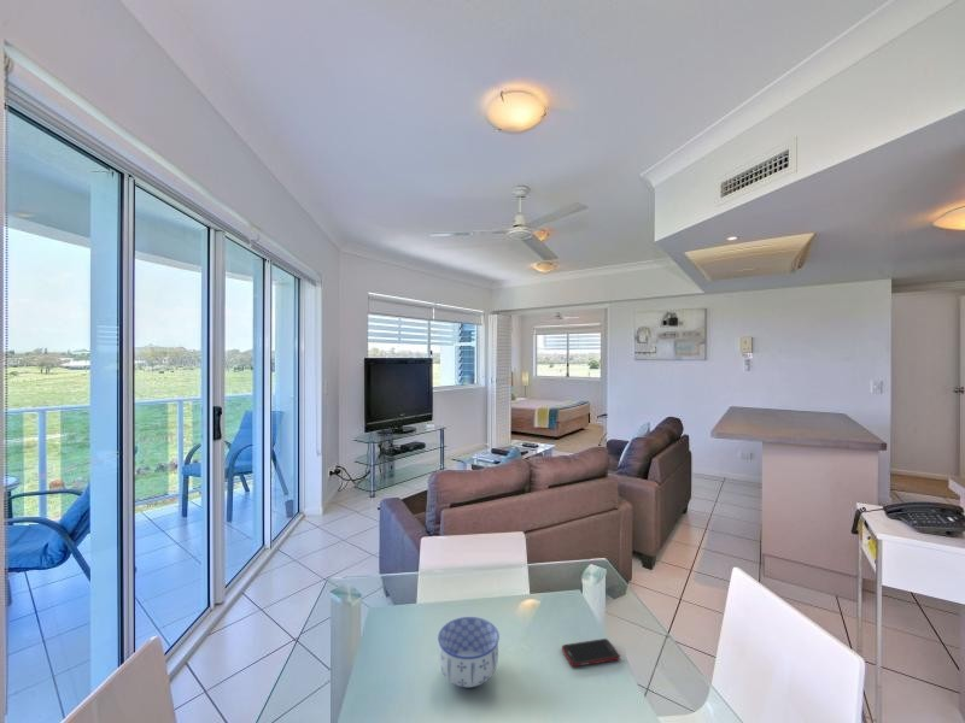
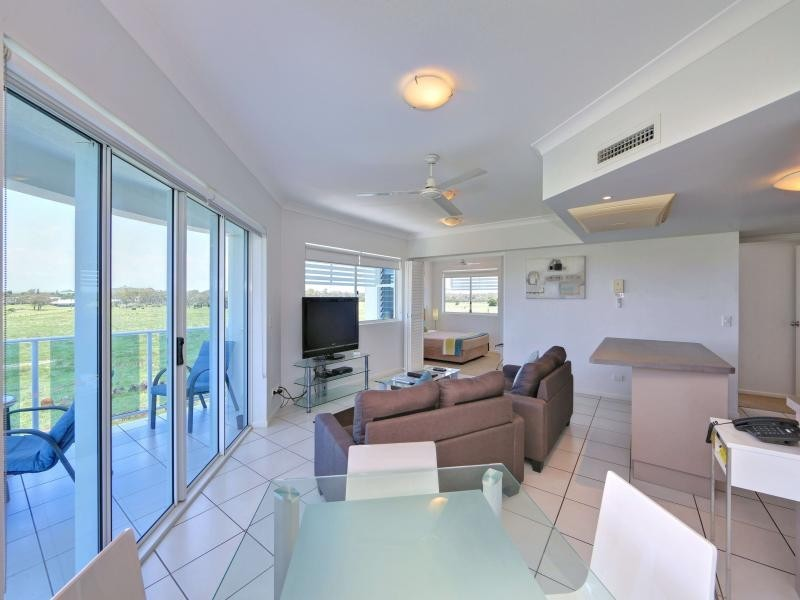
- bowl [437,616,501,689]
- cell phone [561,637,621,668]
